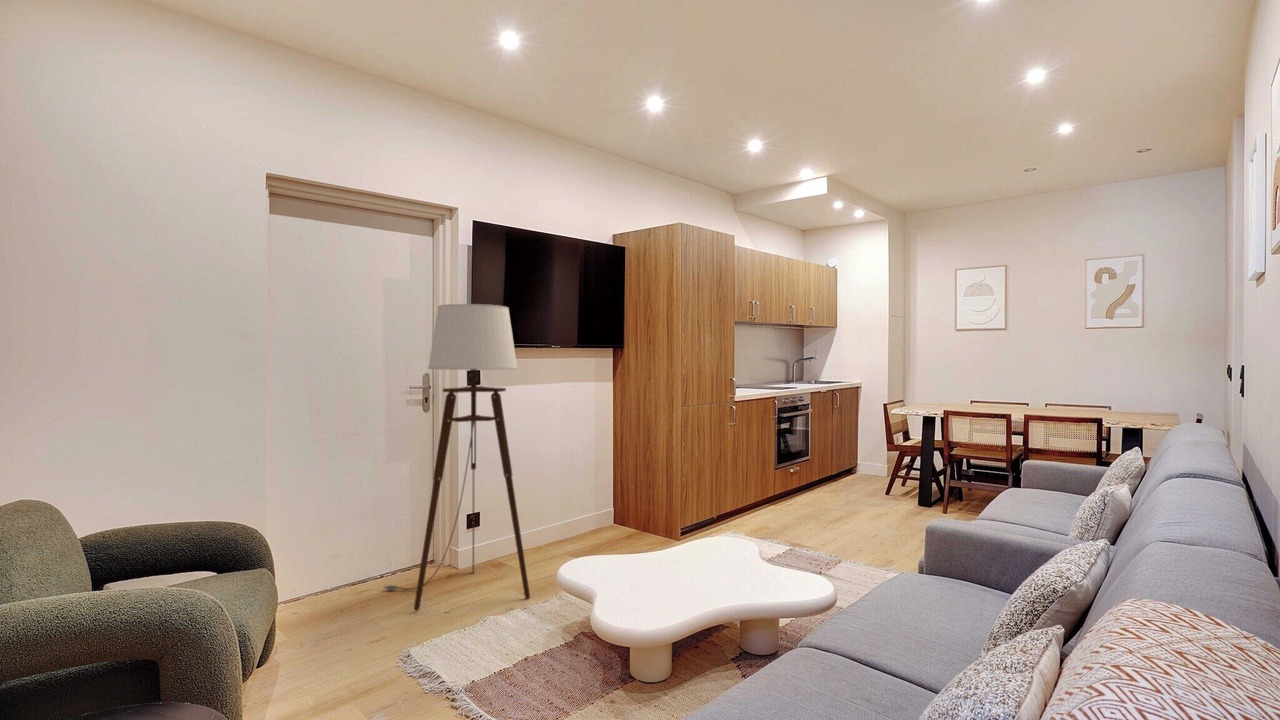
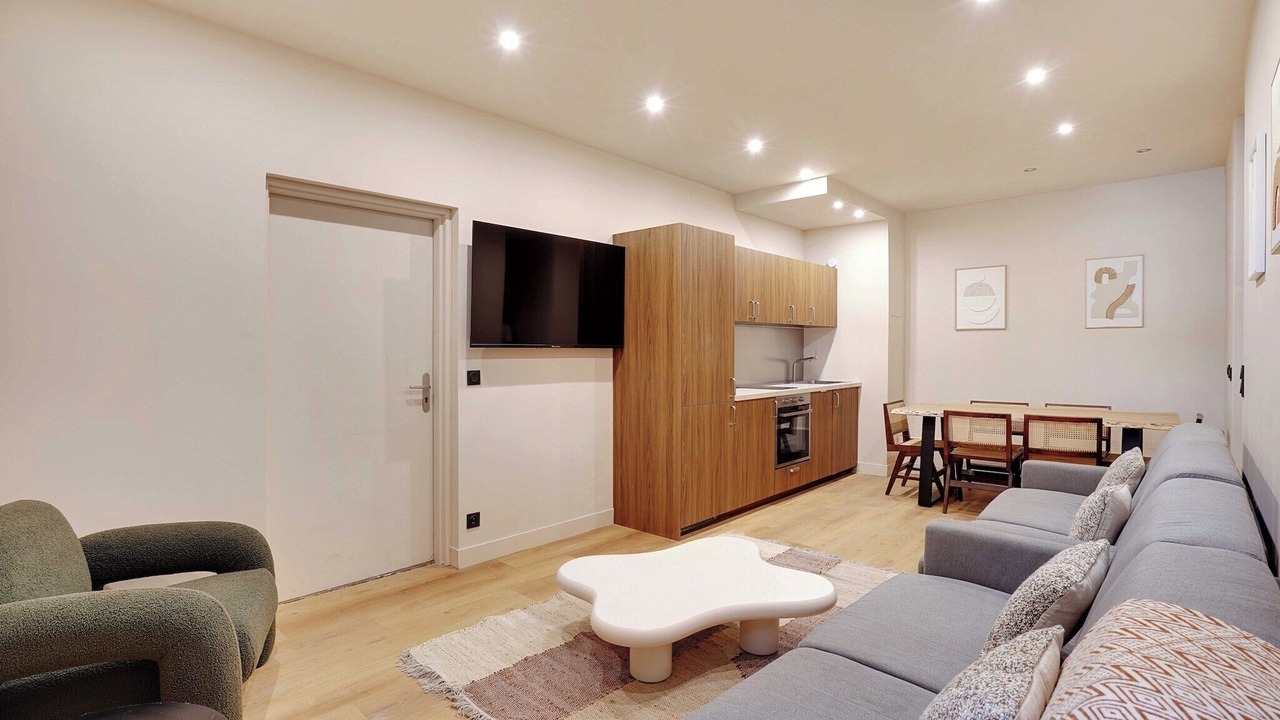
- floor lamp [382,303,531,612]
